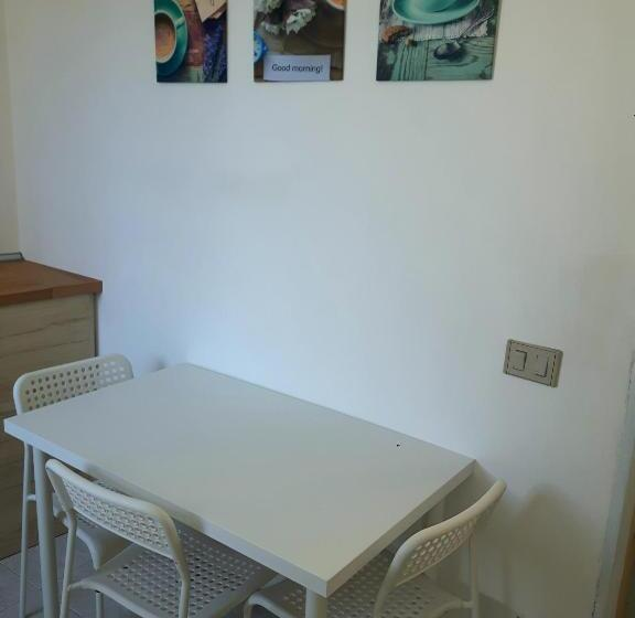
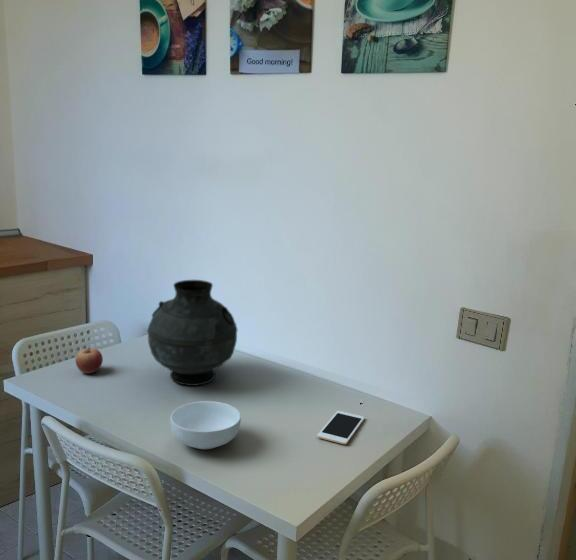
+ vase [146,279,238,387]
+ apple [75,346,104,374]
+ cereal bowl [169,400,242,450]
+ cell phone [316,410,365,445]
